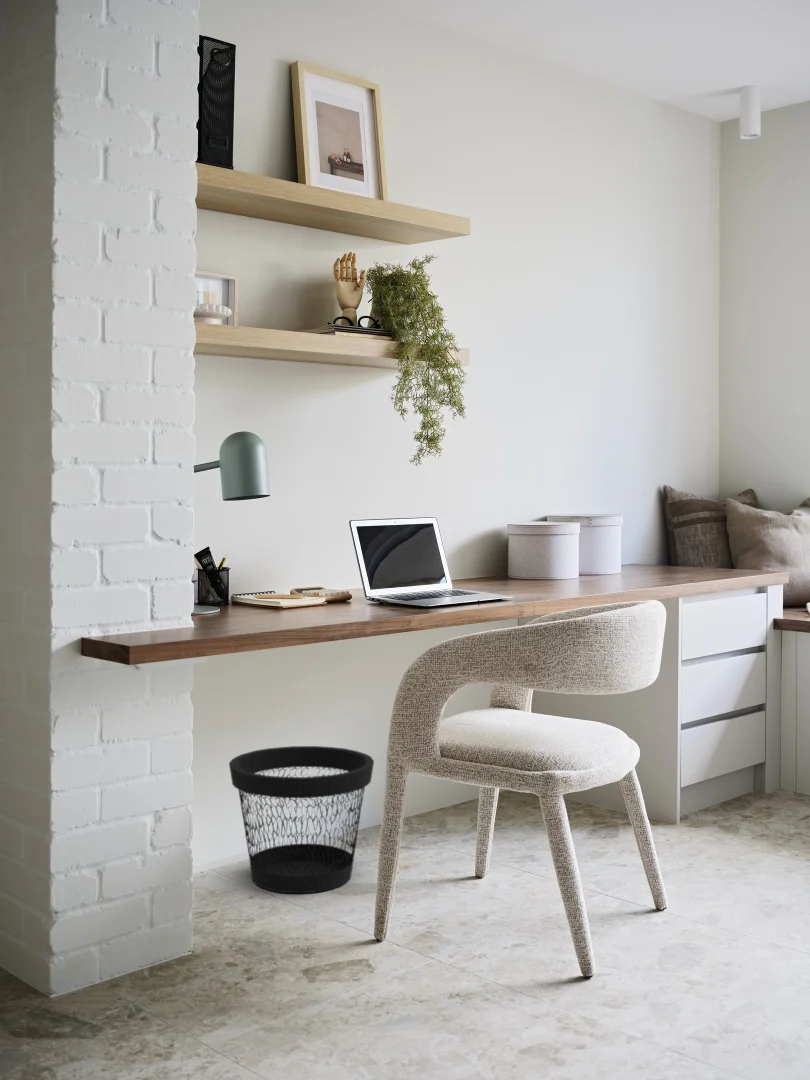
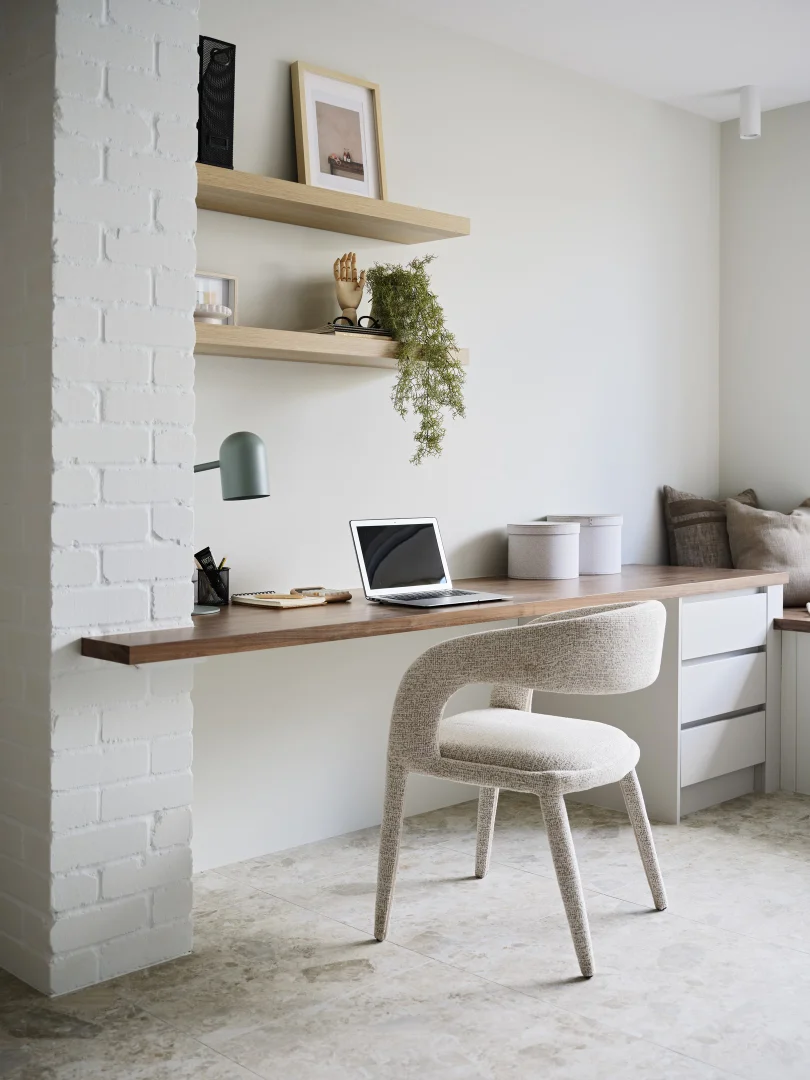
- wastebasket [228,745,375,894]
